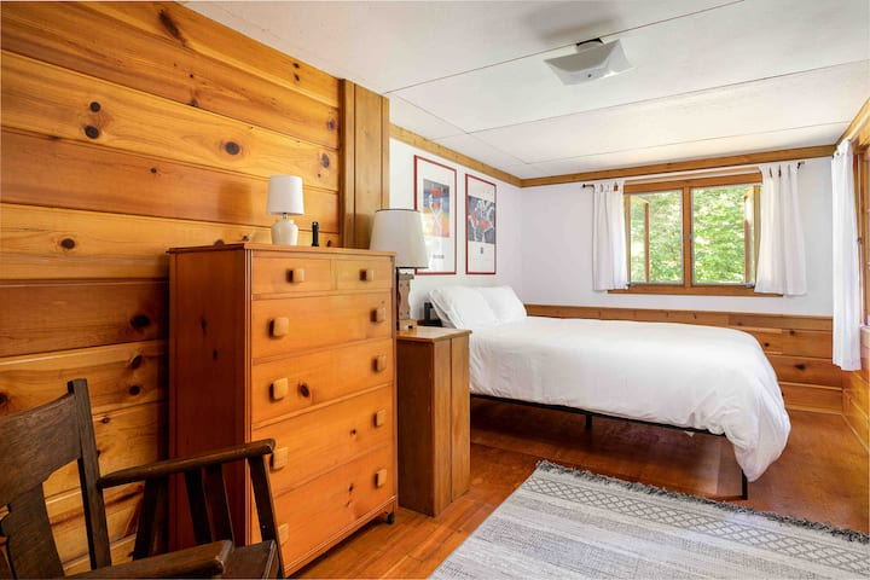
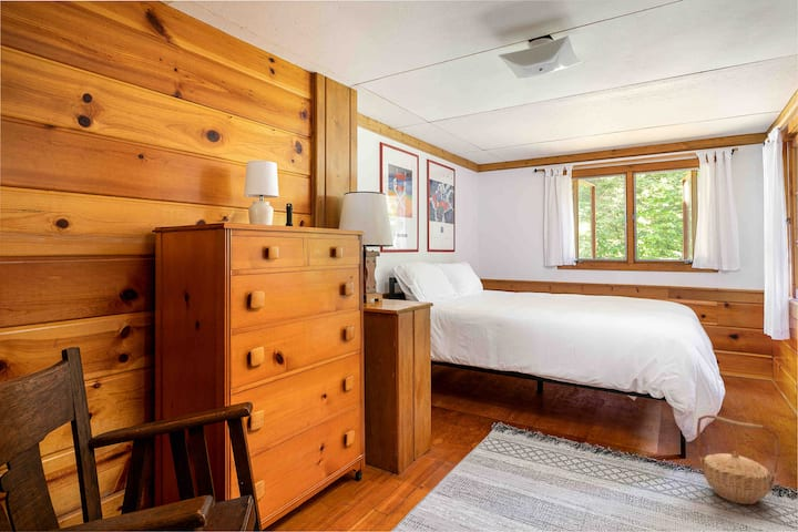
+ basket [696,415,779,505]
